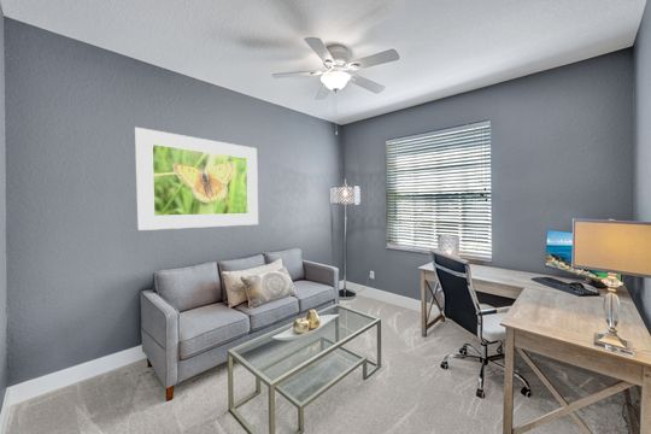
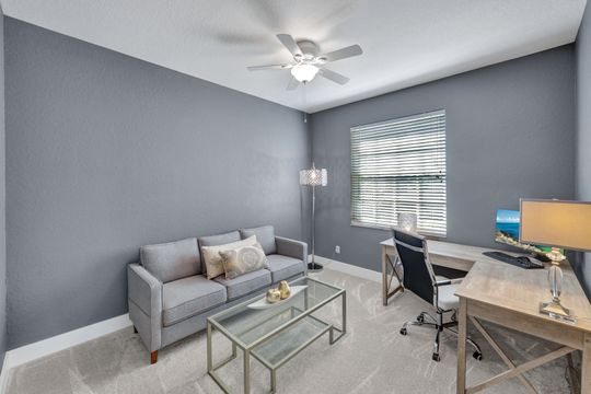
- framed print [134,127,259,231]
